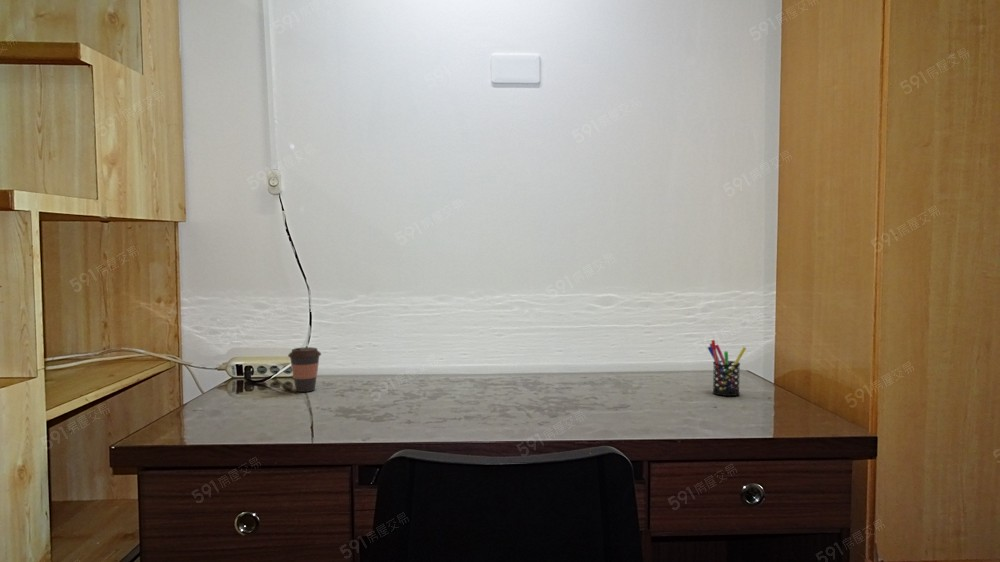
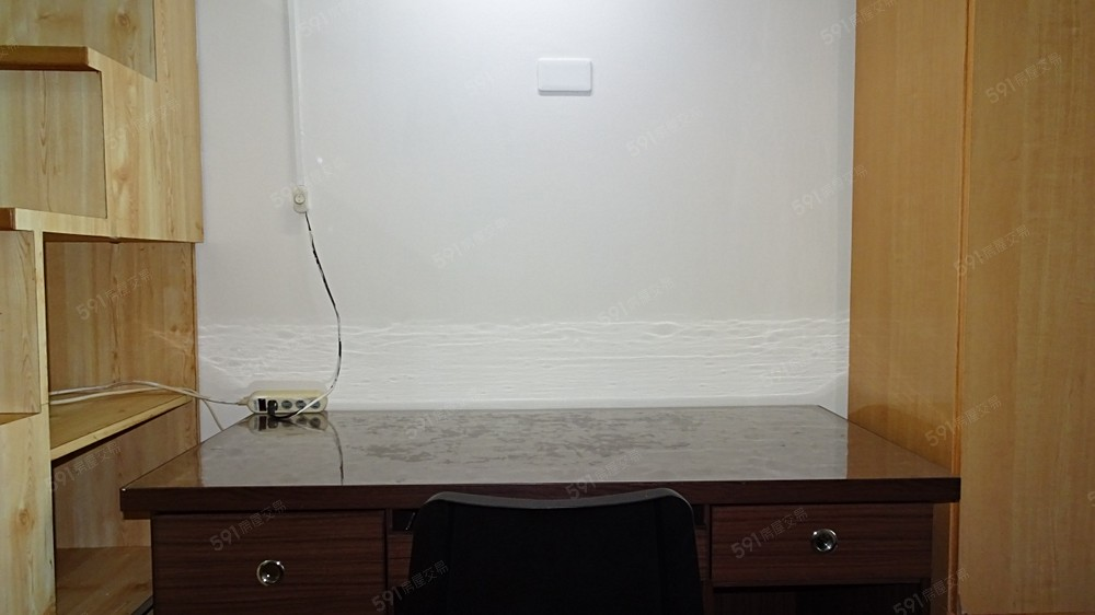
- coffee cup [287,346,322,393]
- pen holder [707,339,747,397]
